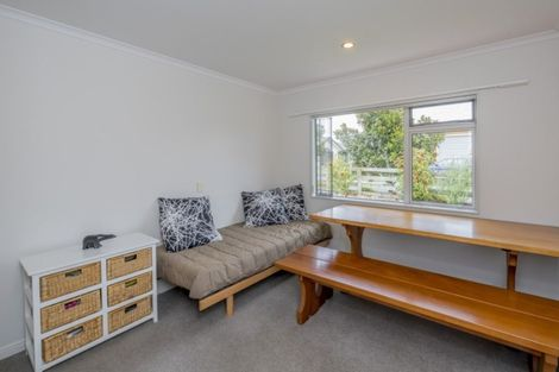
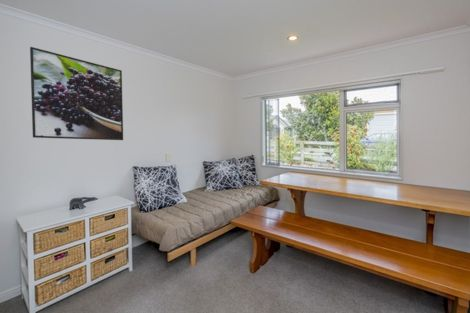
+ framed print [29,46,124,141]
